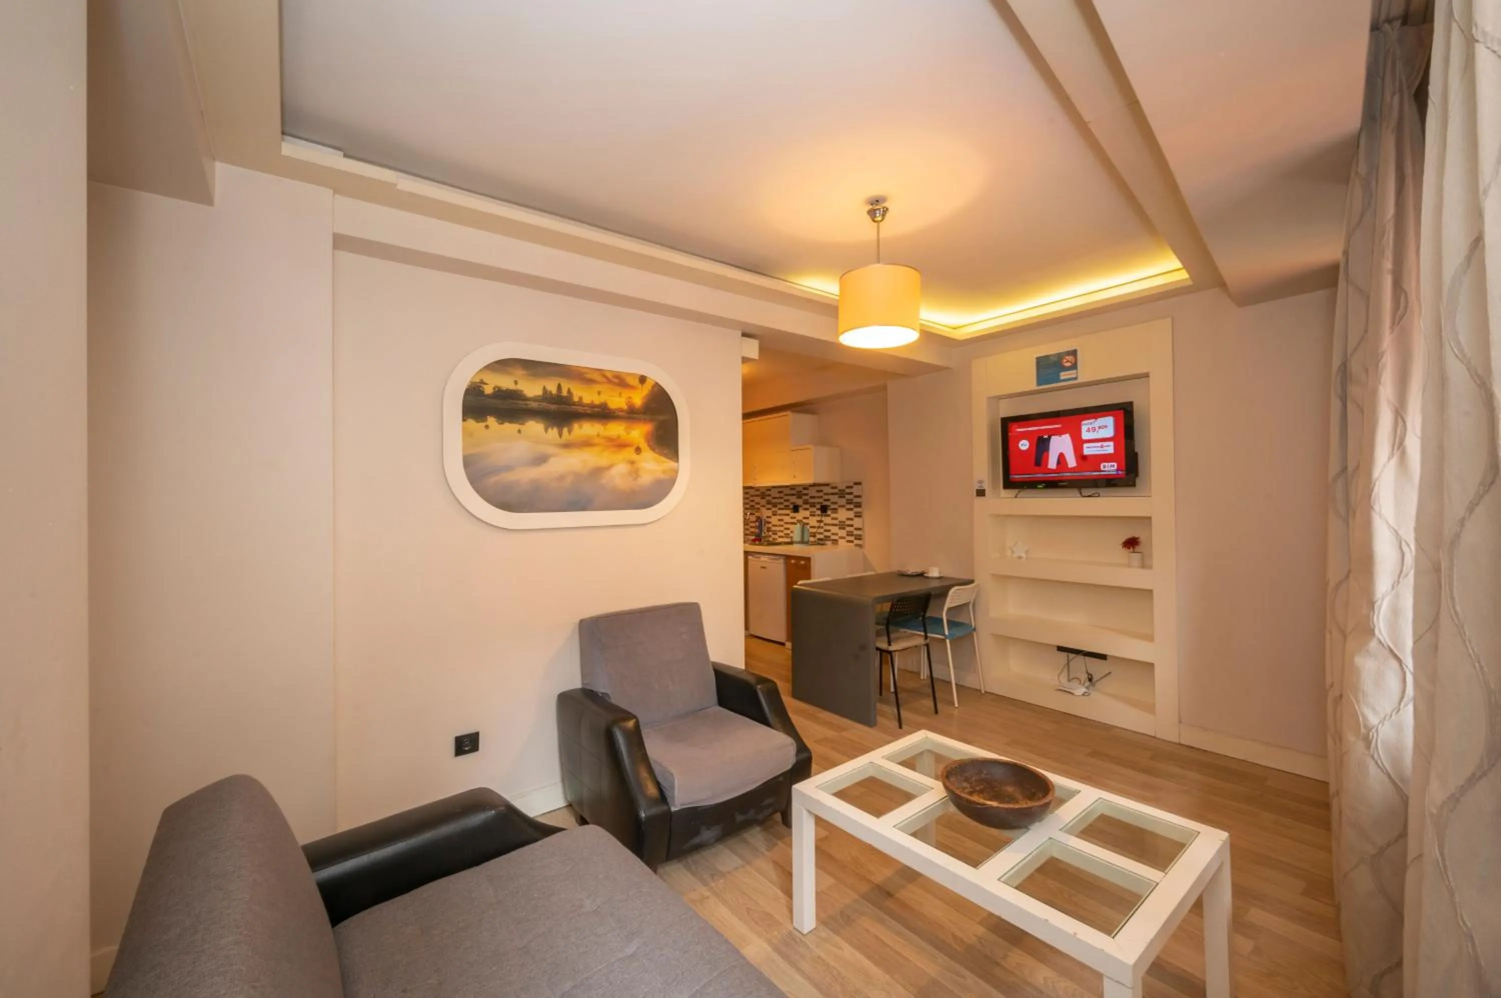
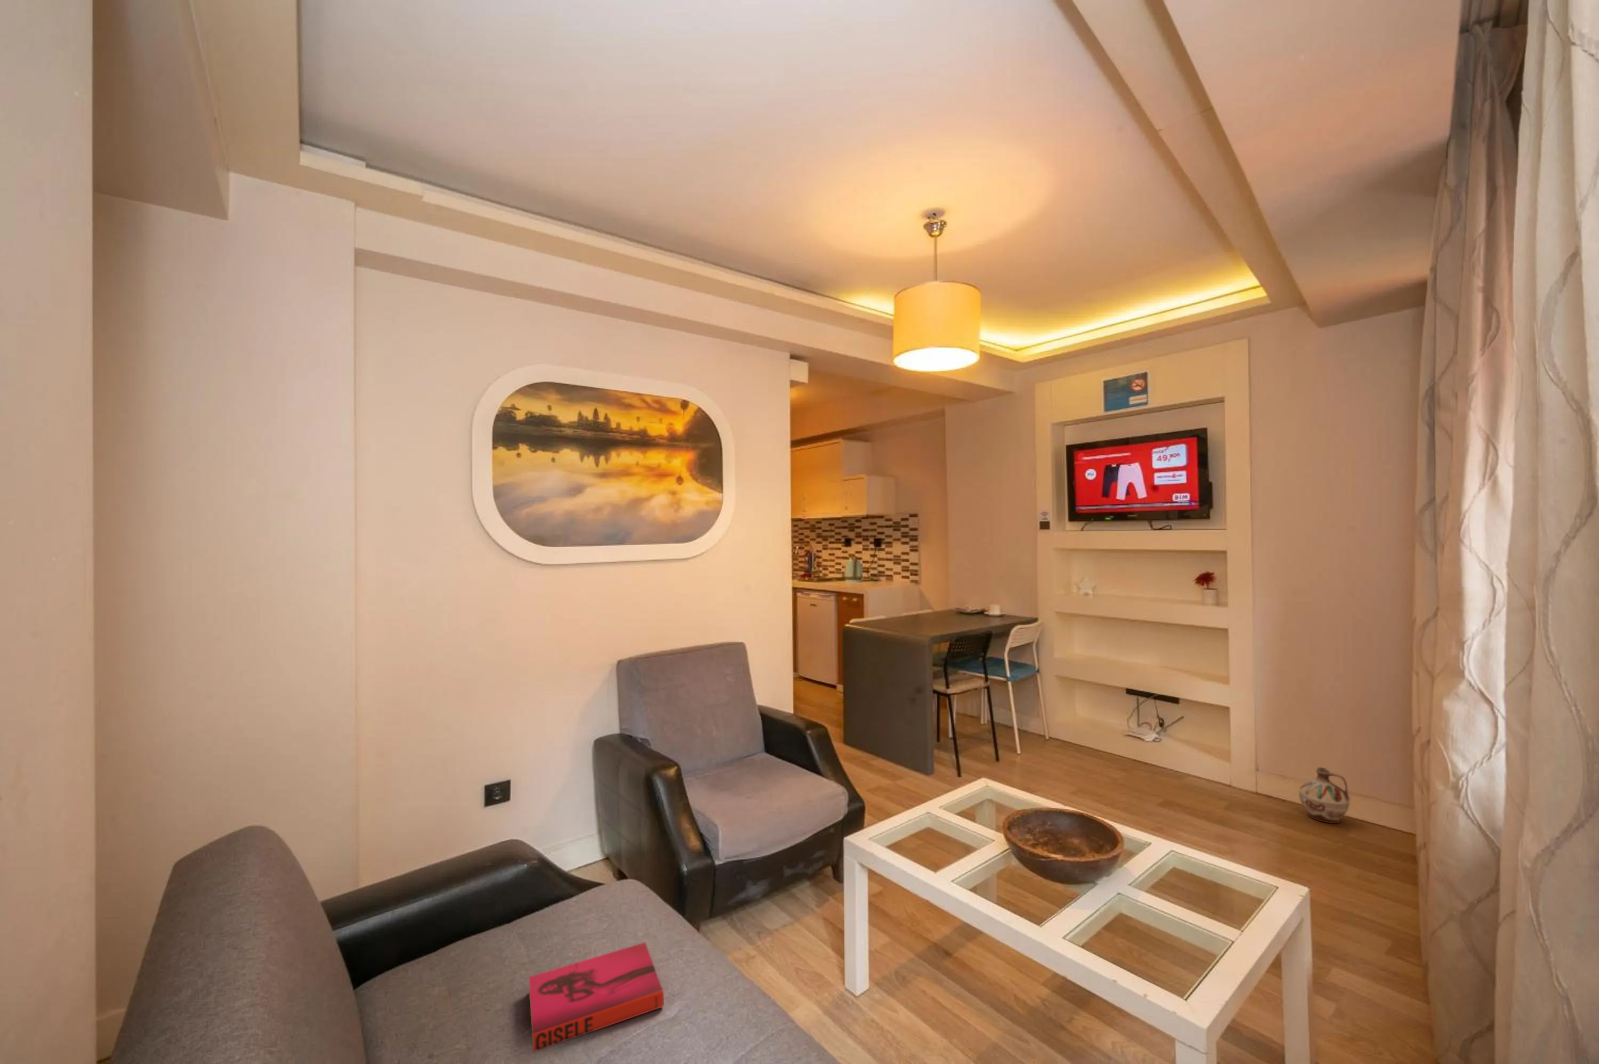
+ hardback book [528,942,665,1053]
+ ceramic jug [1299,767,1350,824]
